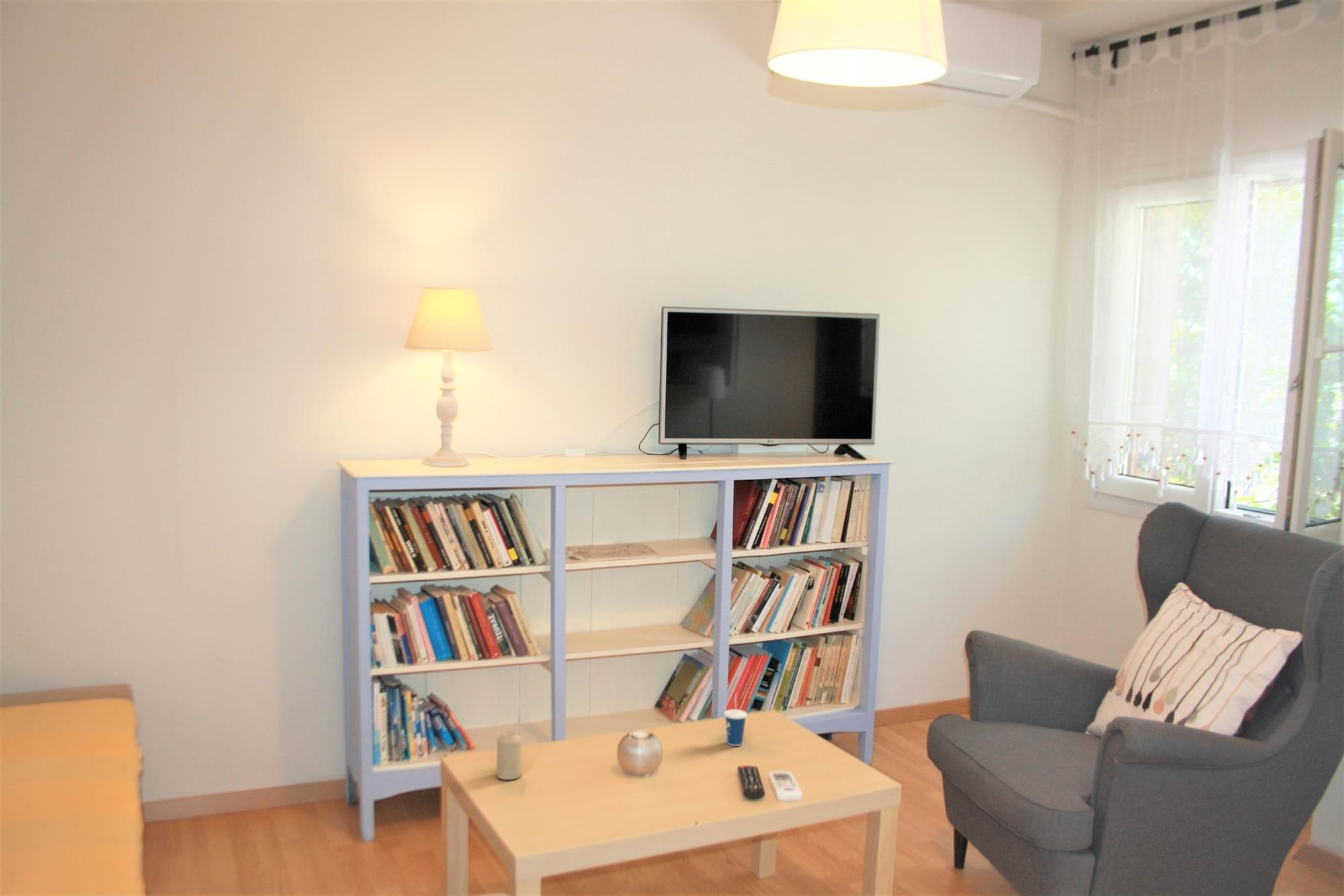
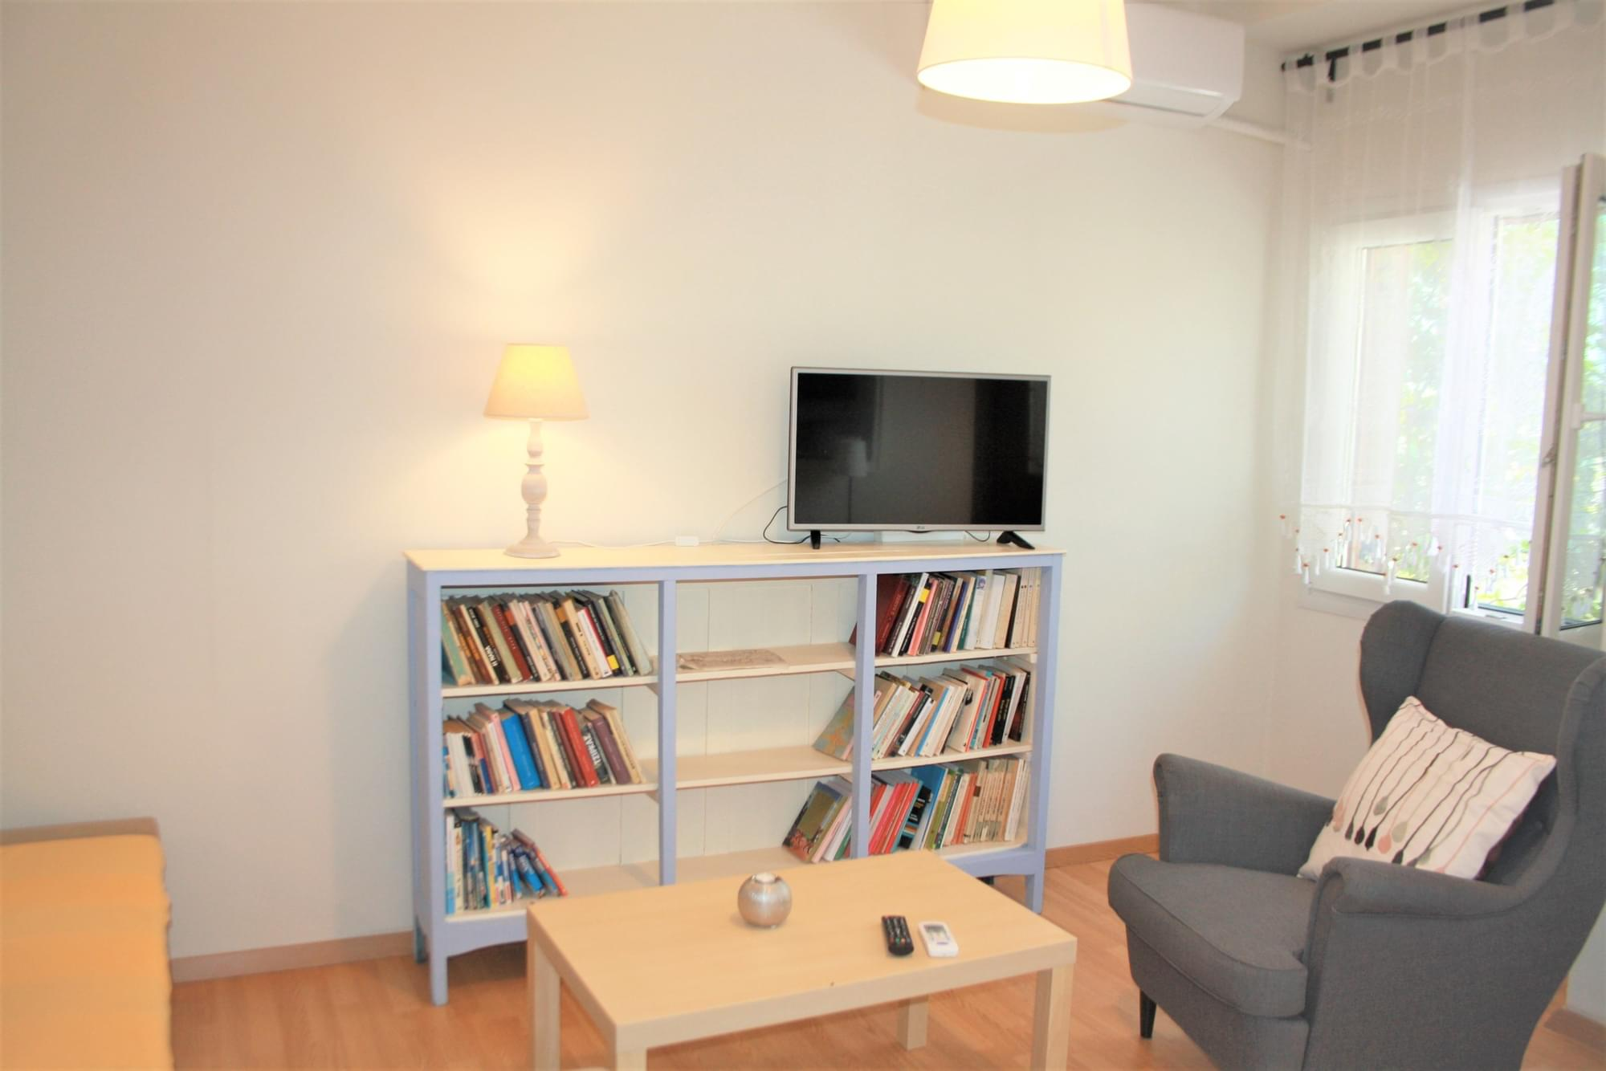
- candle [496,730,522,780]
- cup [724,694,748,747]
